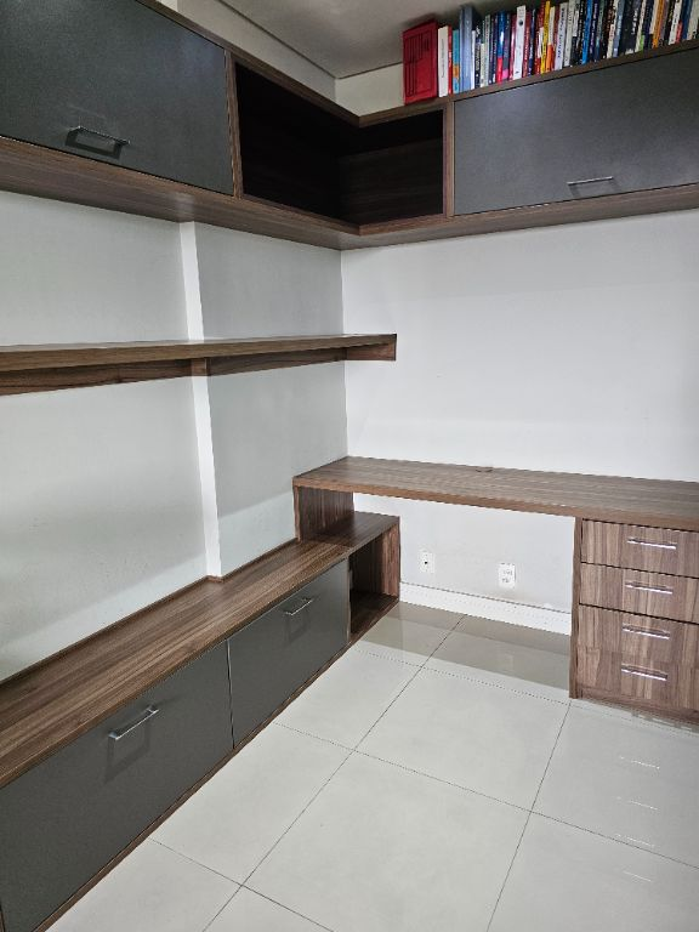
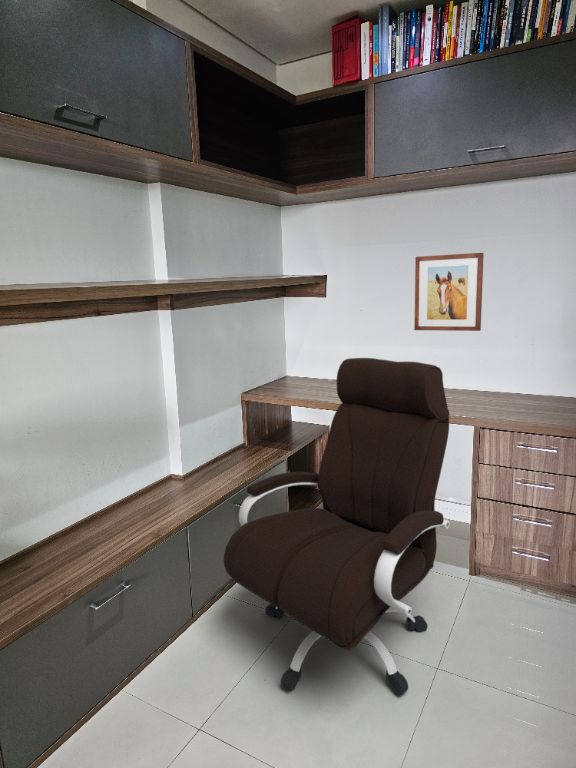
+ office chair [223,357,451,696]
+ wall art [413,252,485,332]
